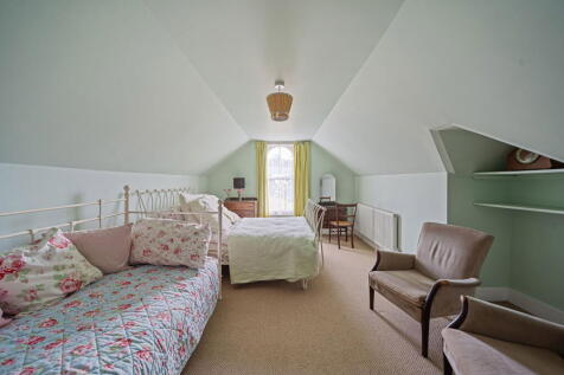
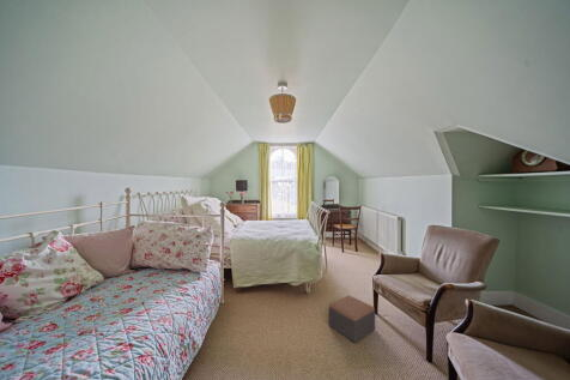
+ footstool [327,294,376,344]
